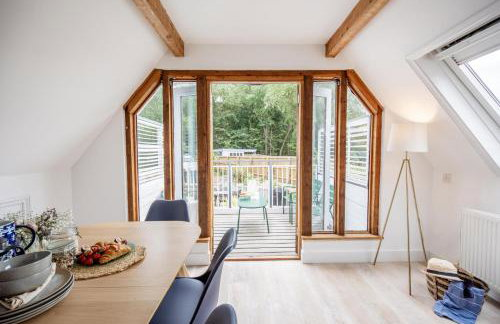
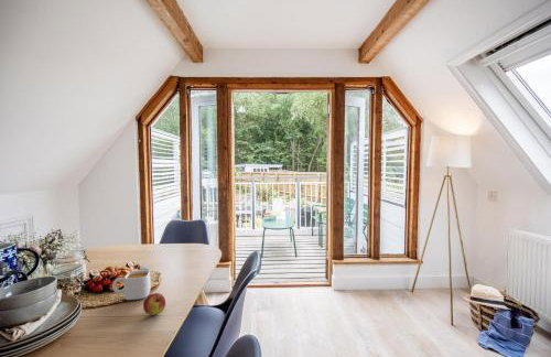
+ mug [111,269,151,301]
+ apple [142,292,166,316]
